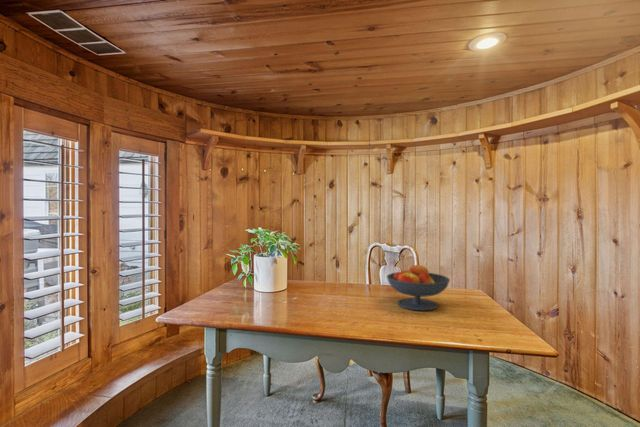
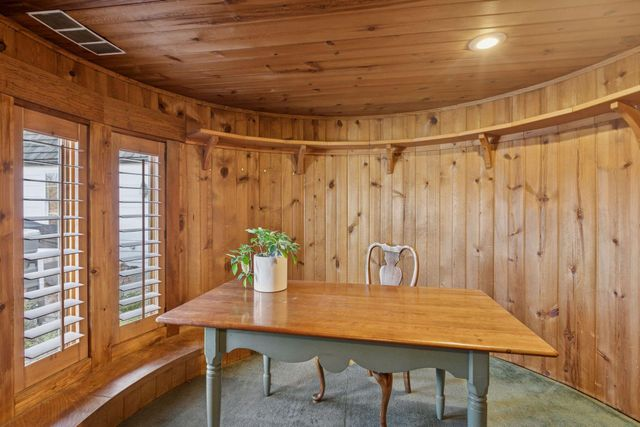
- fruit bowl [386,264,451,312]
